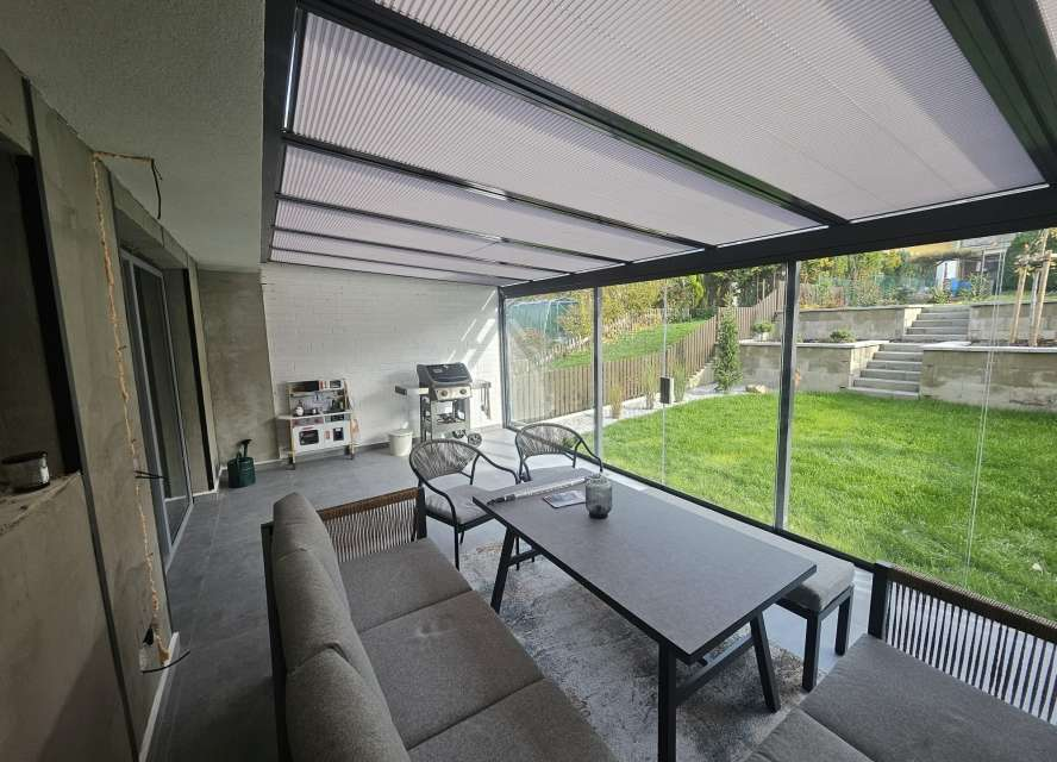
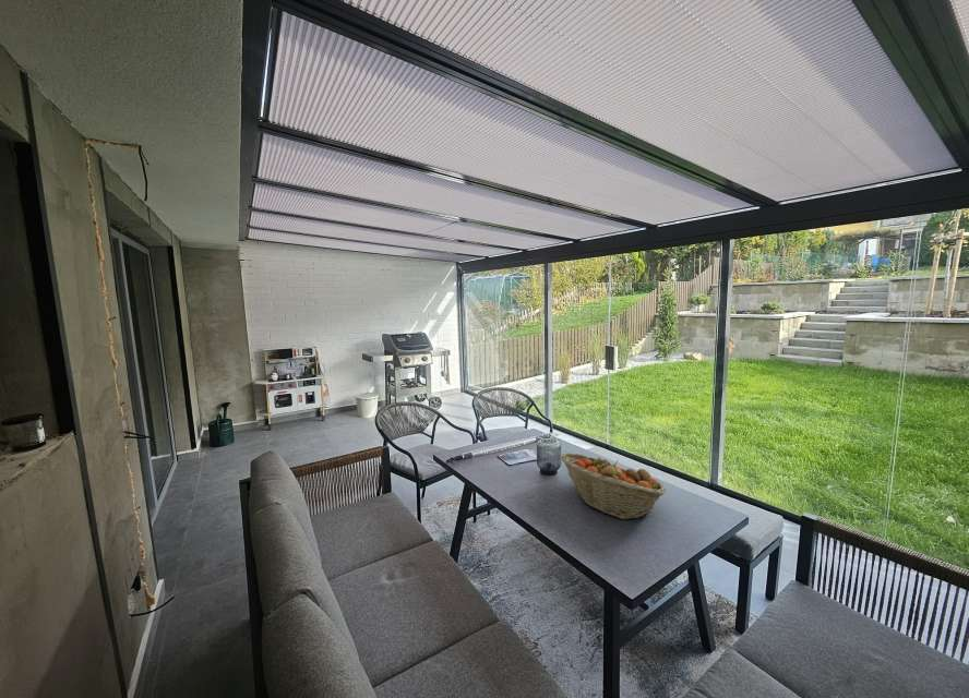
+ fruit basket [559,452,668,520]
